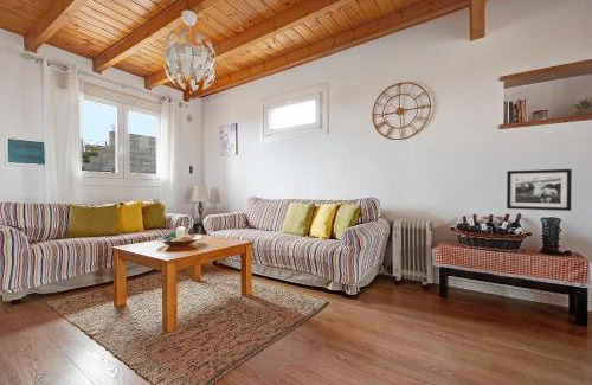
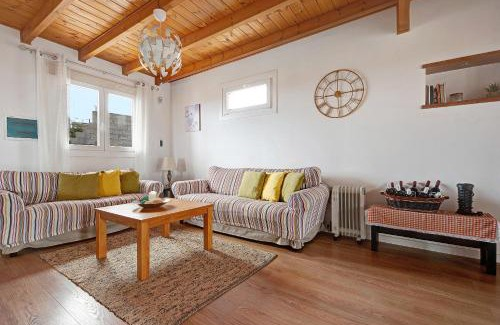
- picture frame [506,168,573,212]
